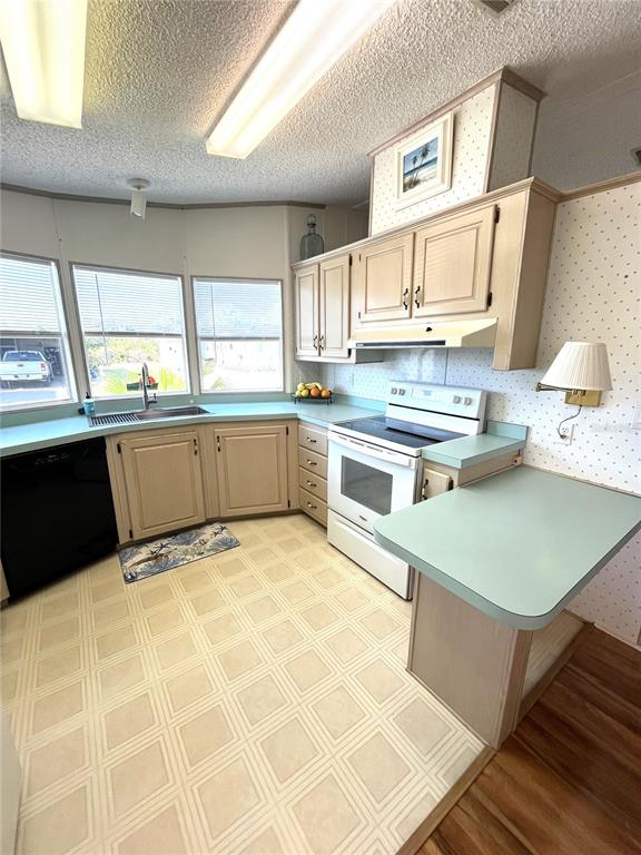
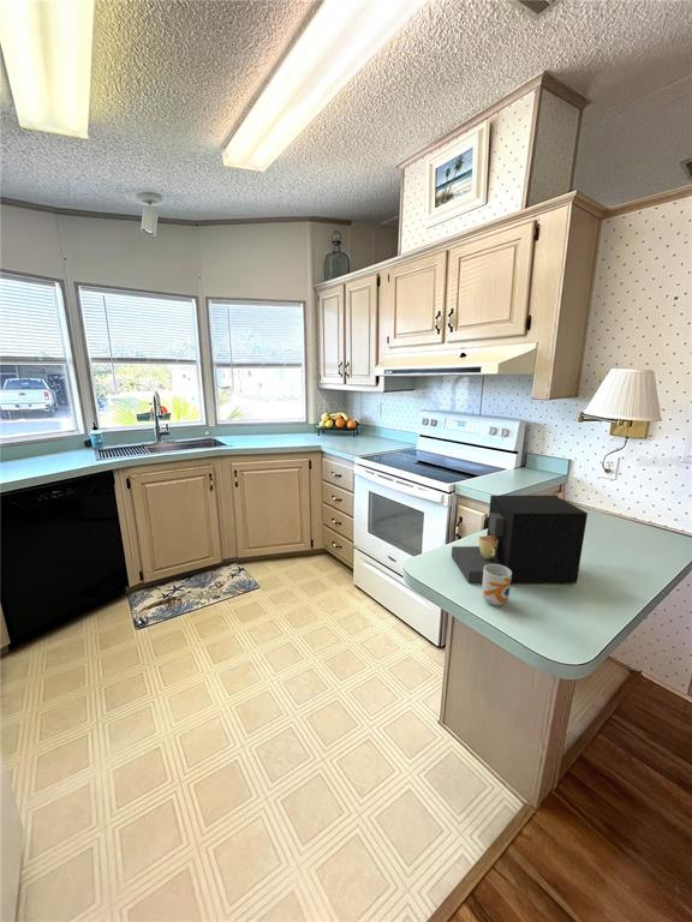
+ coffee maker [451,495,589,585]
+ mug [481,564,512,606]
